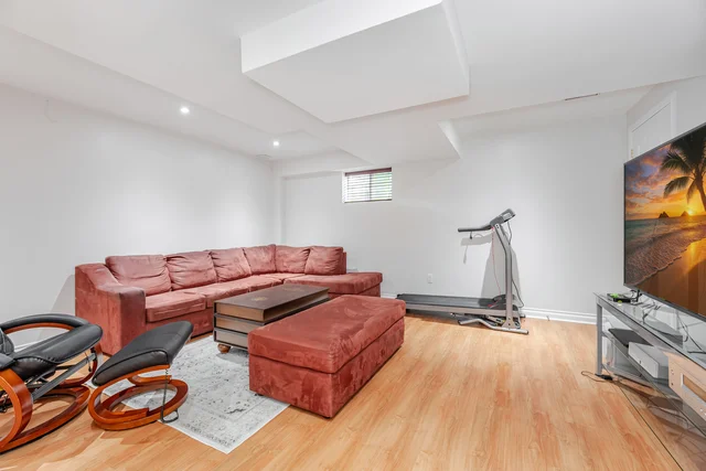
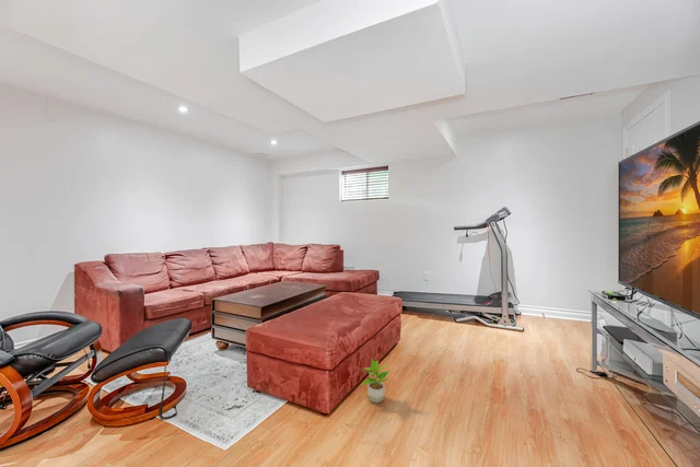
+ potted plant [359,358,390,404]
